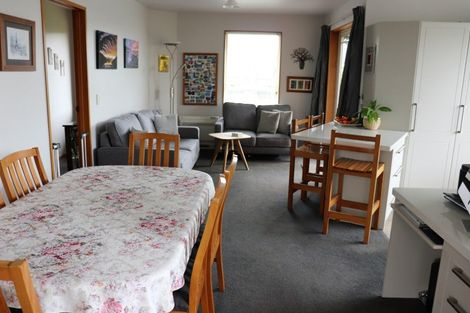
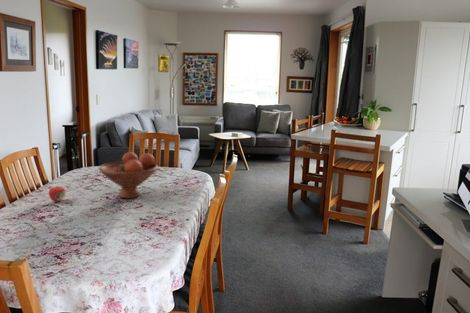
+ fruit bowl [98,151,159,199]
+ apple [48,185,67,203]
